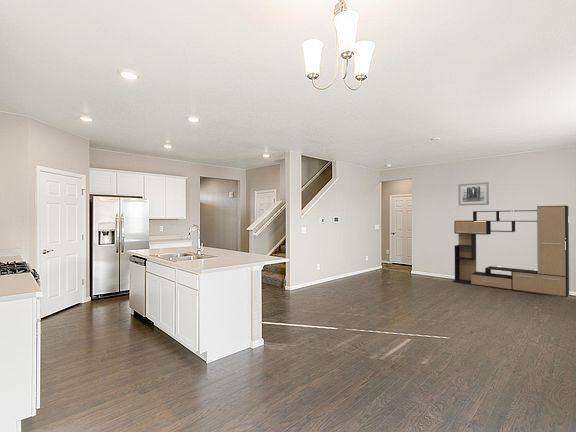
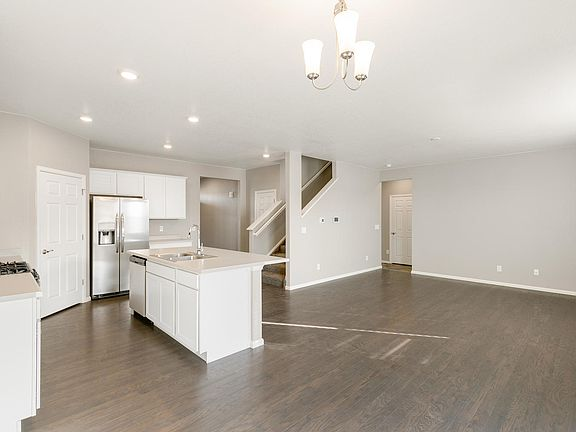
- media console [451,205,570,298]
- wall art [457,181,490,207]
